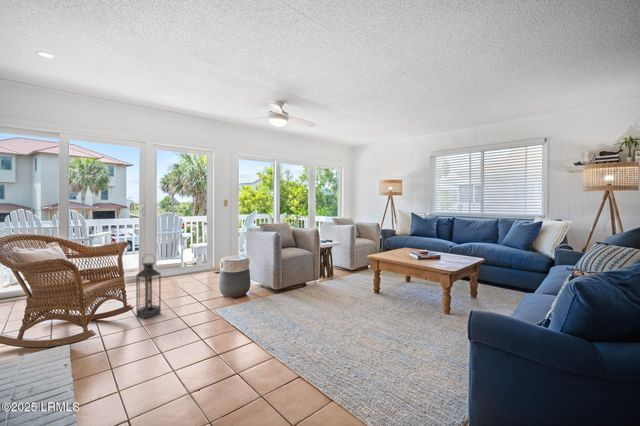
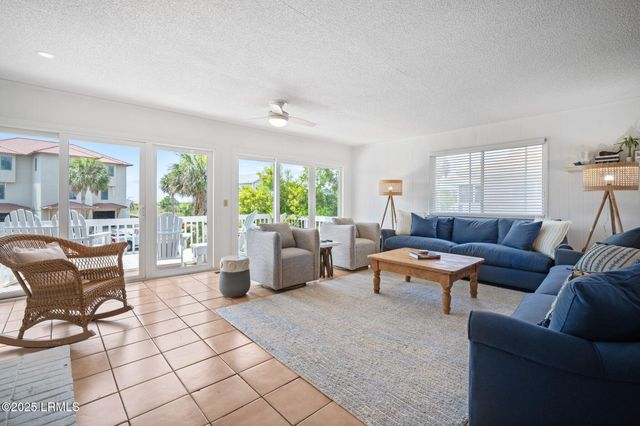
- lantern [135,253,162,319]
